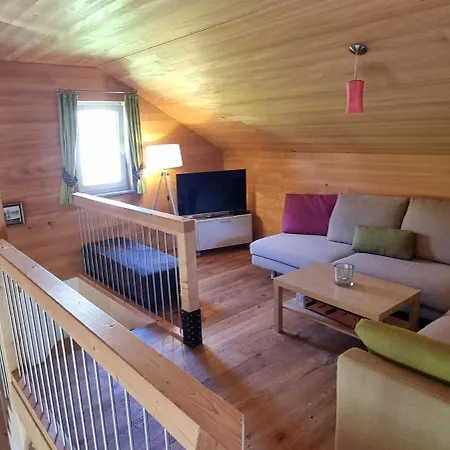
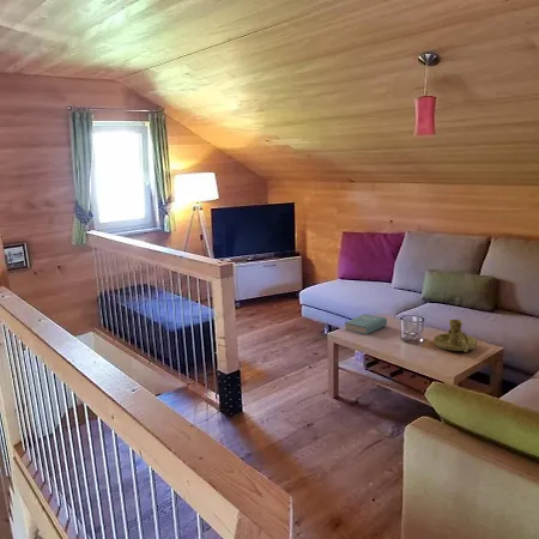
+ candle holder [432,319,478,353]
+ book [344,313,388,335]
